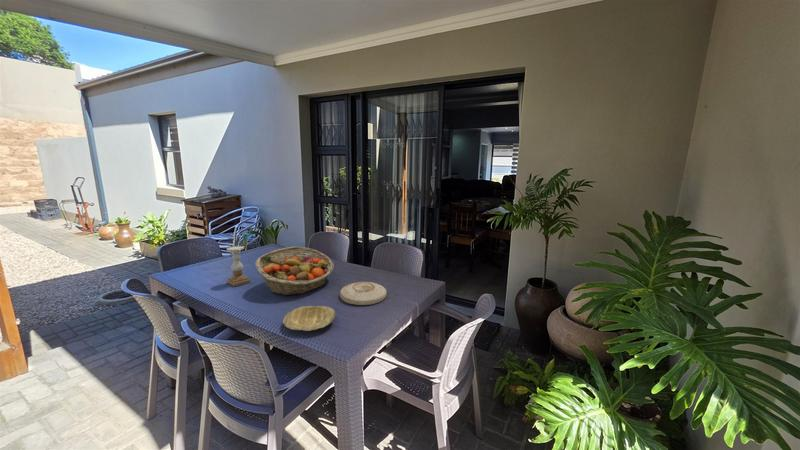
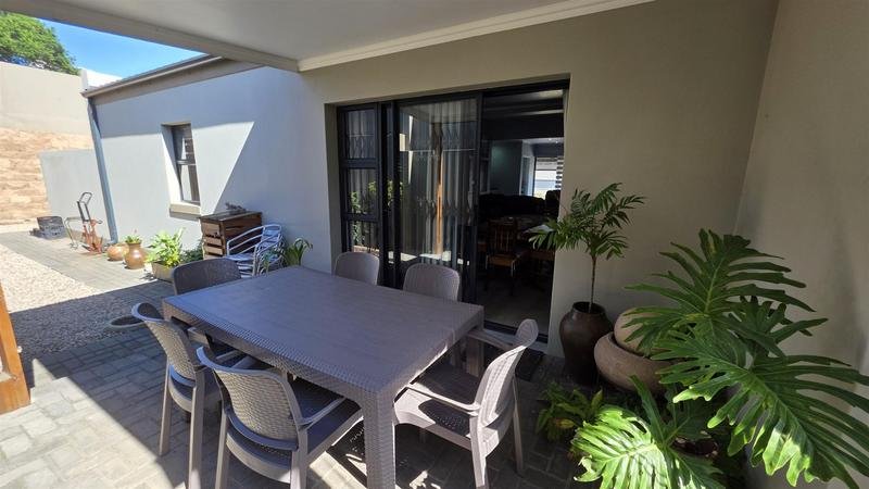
- plate [282,305,336,332]
- fruit basket [254,246,335,296]
- candle holder [226,245,251,288]
- plate [339,281,388,306]
